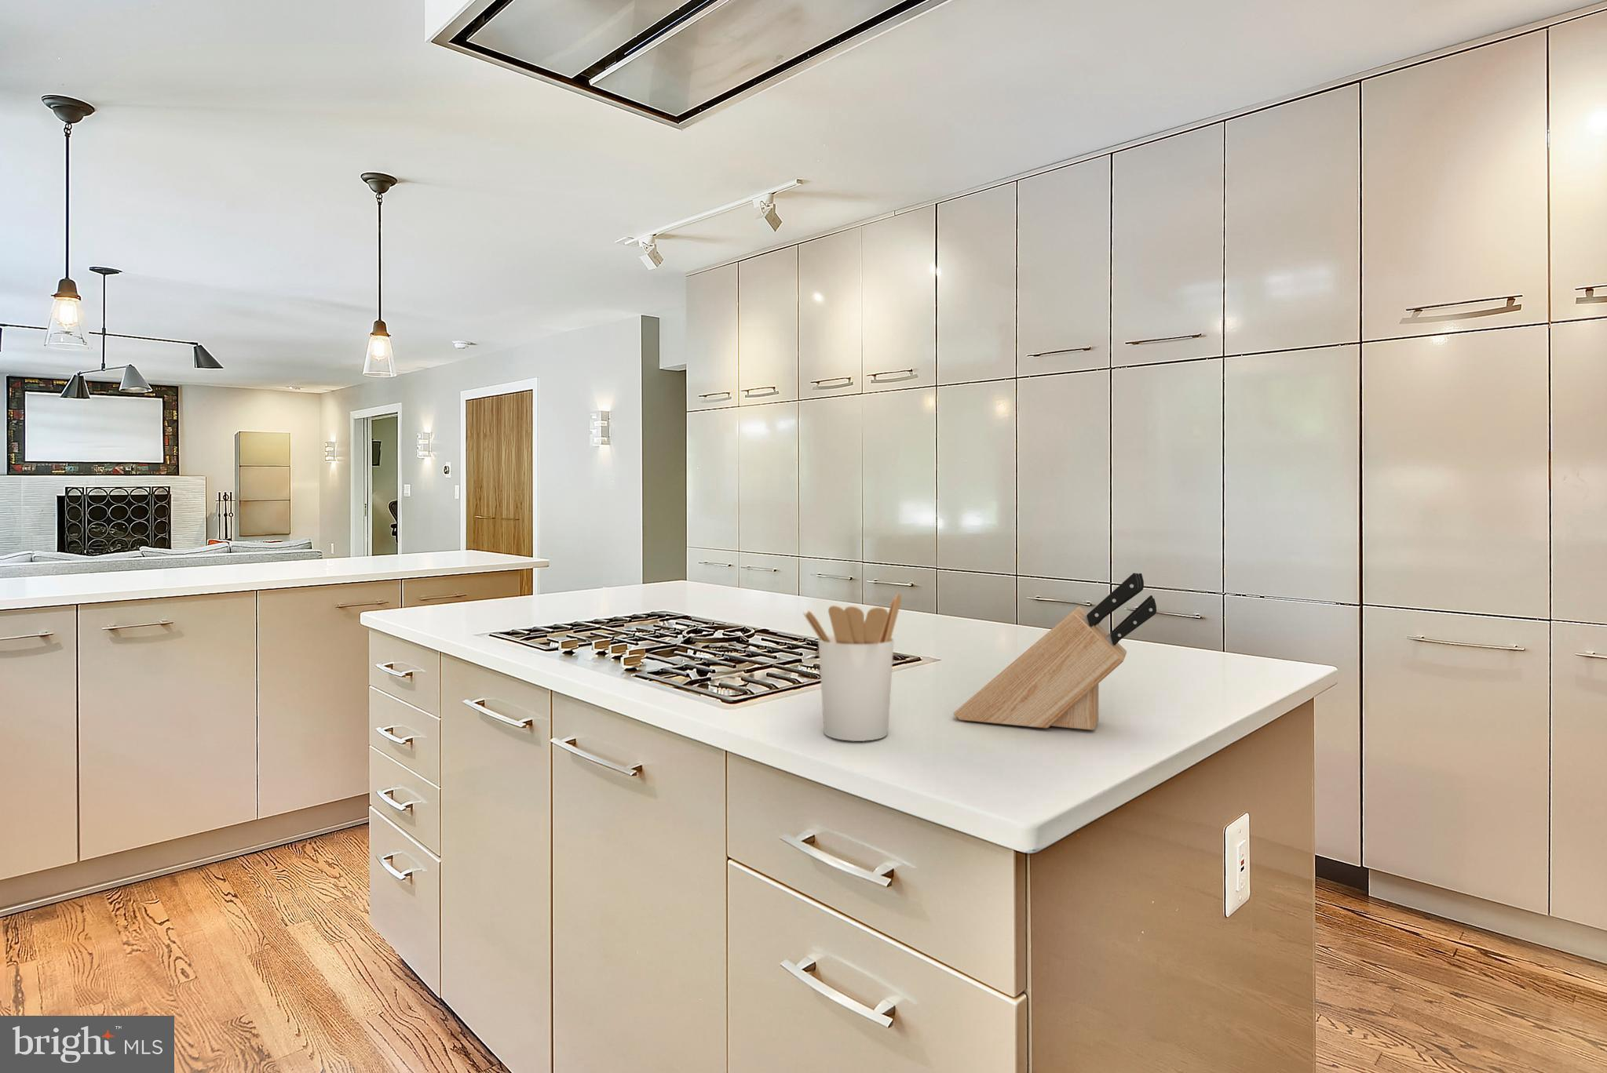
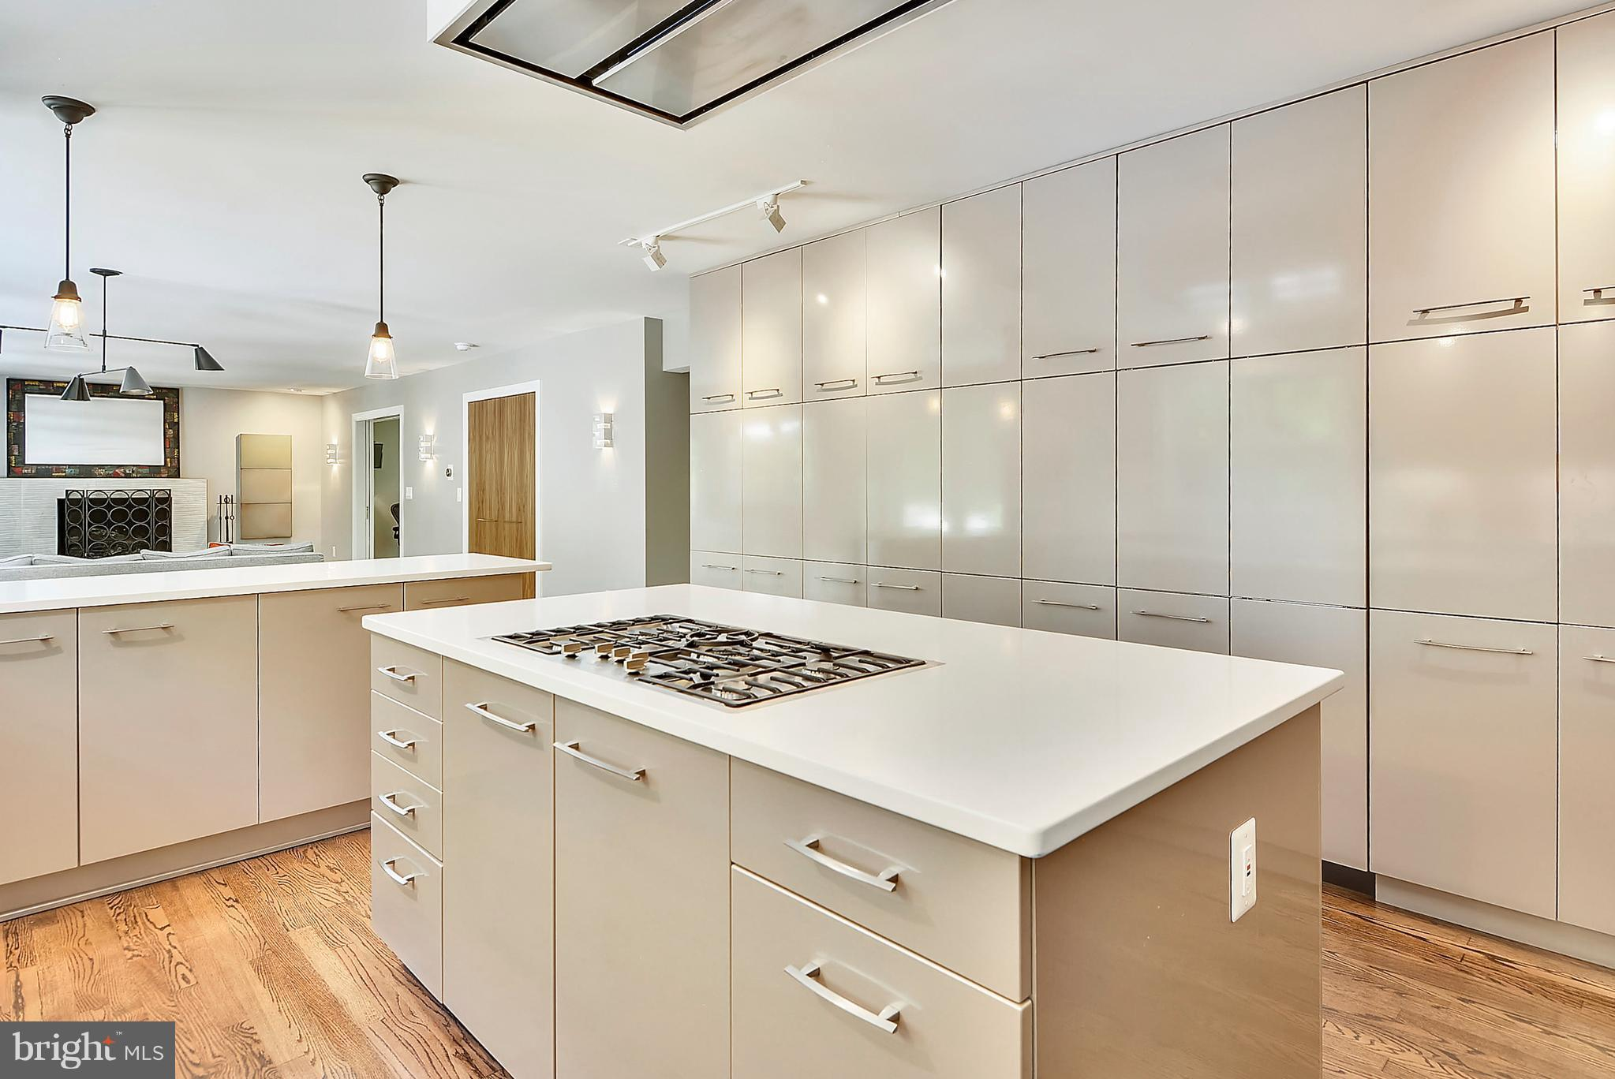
- knife block [953,571,1158,731]
- utensil holder [803,593,902,742]
